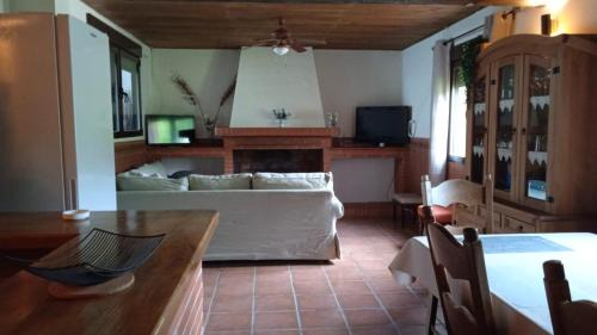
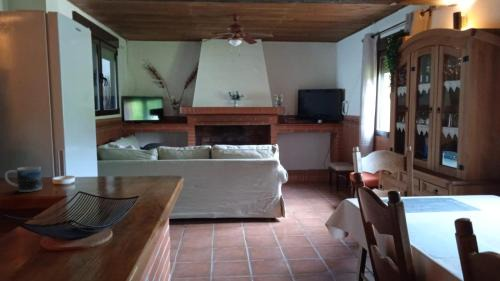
+ mug [4,165,43,193]
